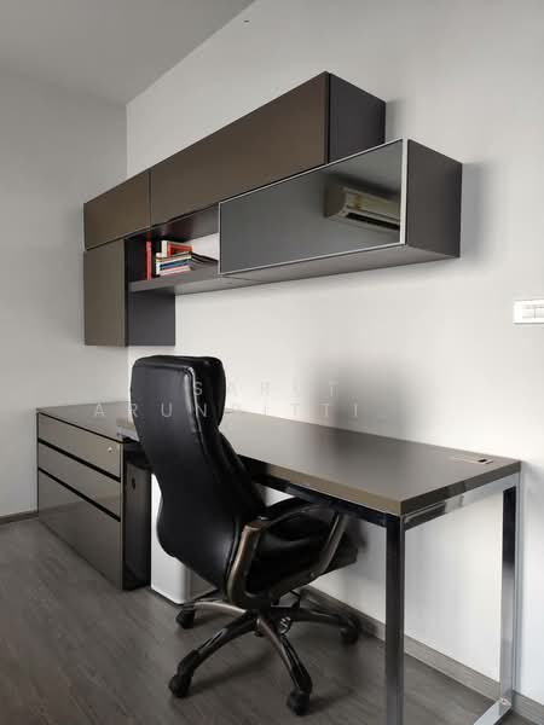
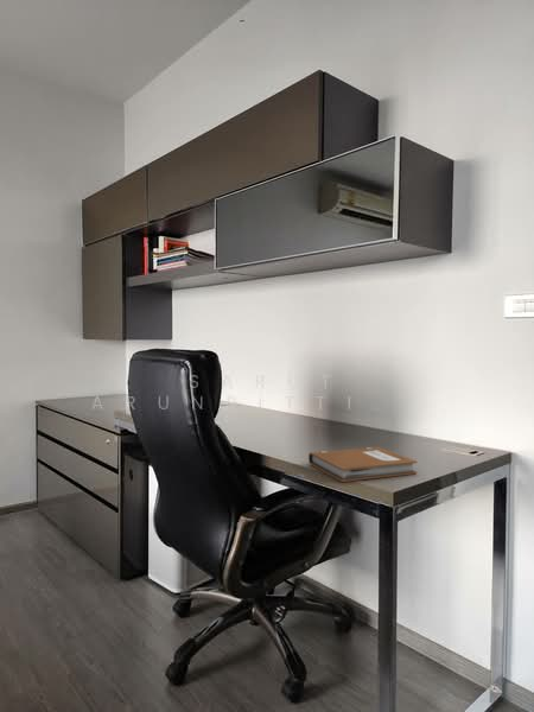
+ notebook [307,446,418,483]
